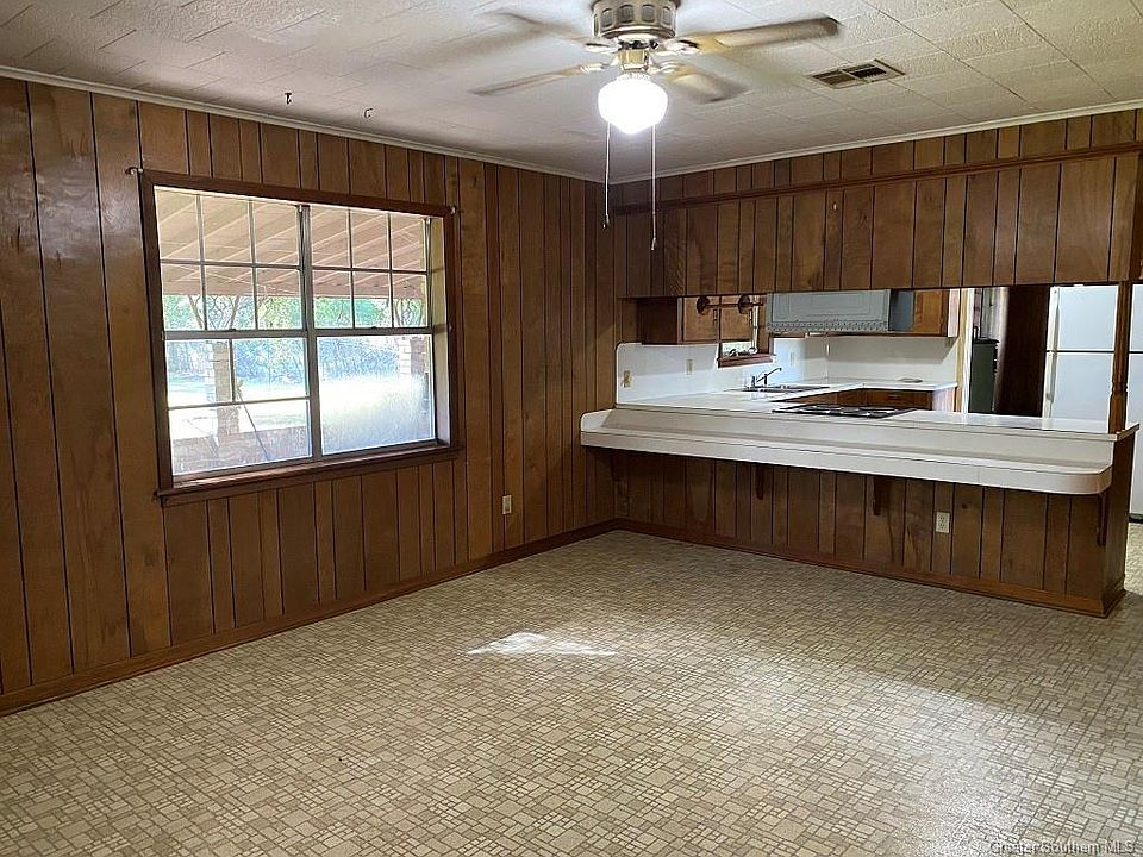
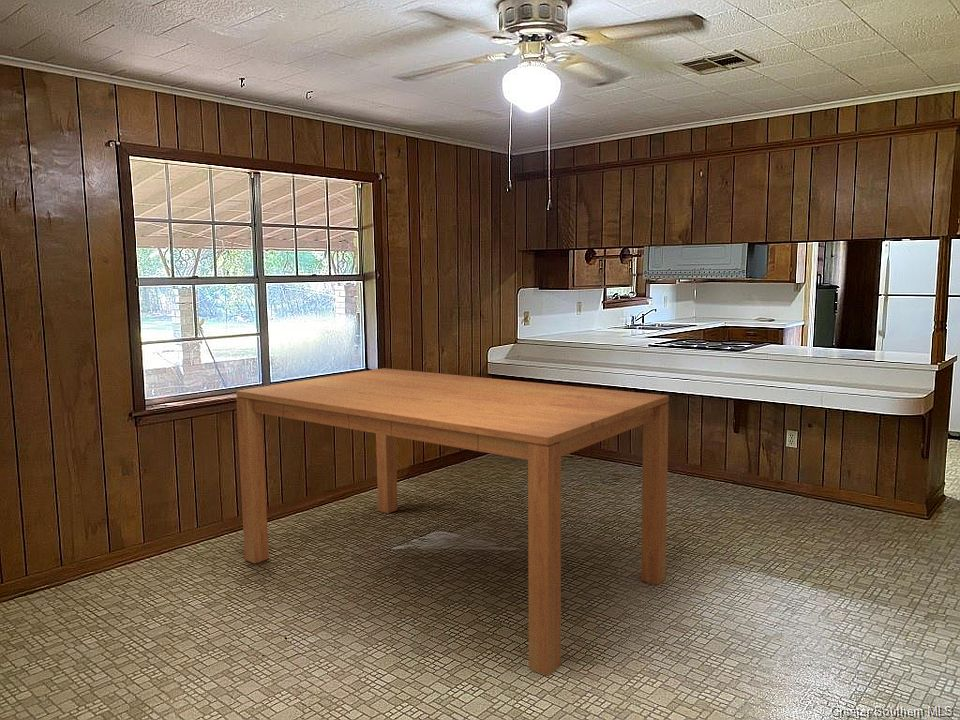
+ dining table [235,367,670,677]
